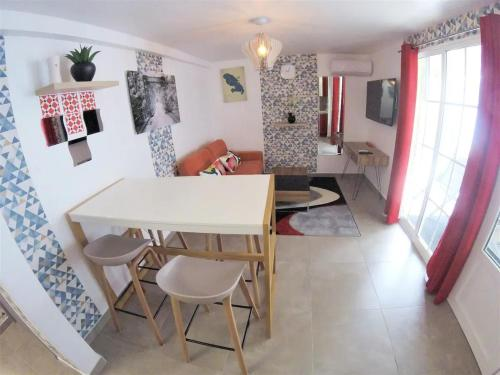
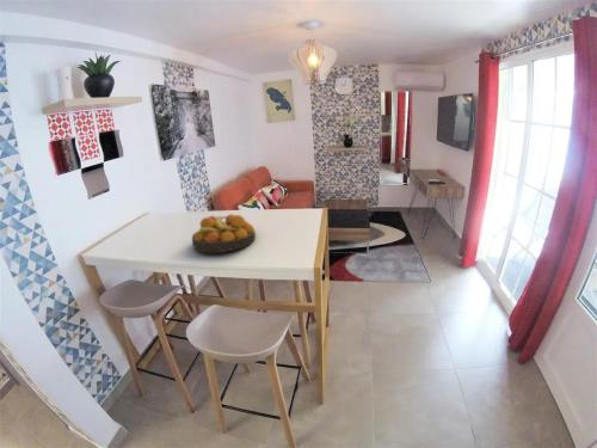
+ fruit bowl [191,213,257,253]
